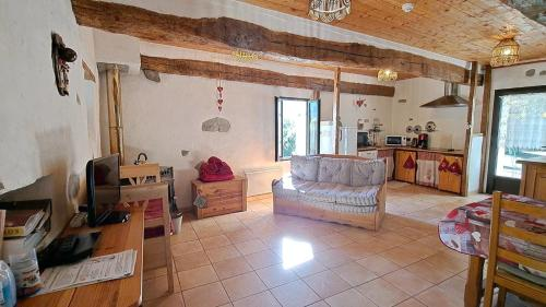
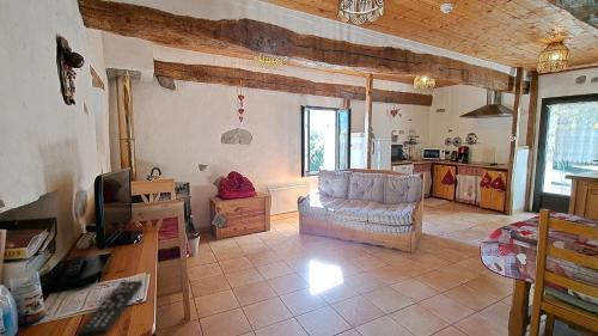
+ remote control [77,280,144,336]
